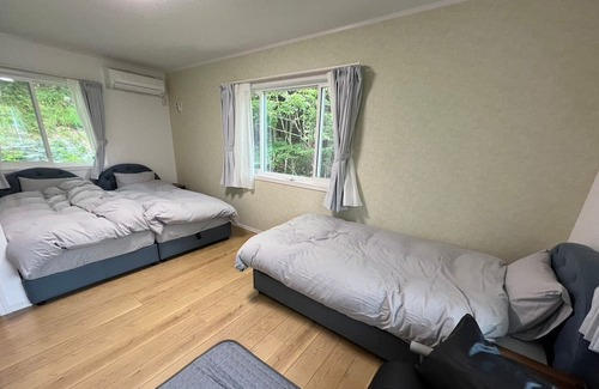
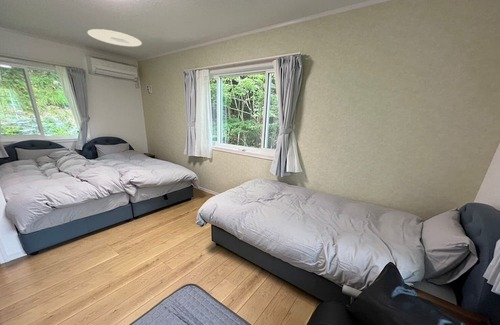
+ ceiling light [87,28,143,47]
